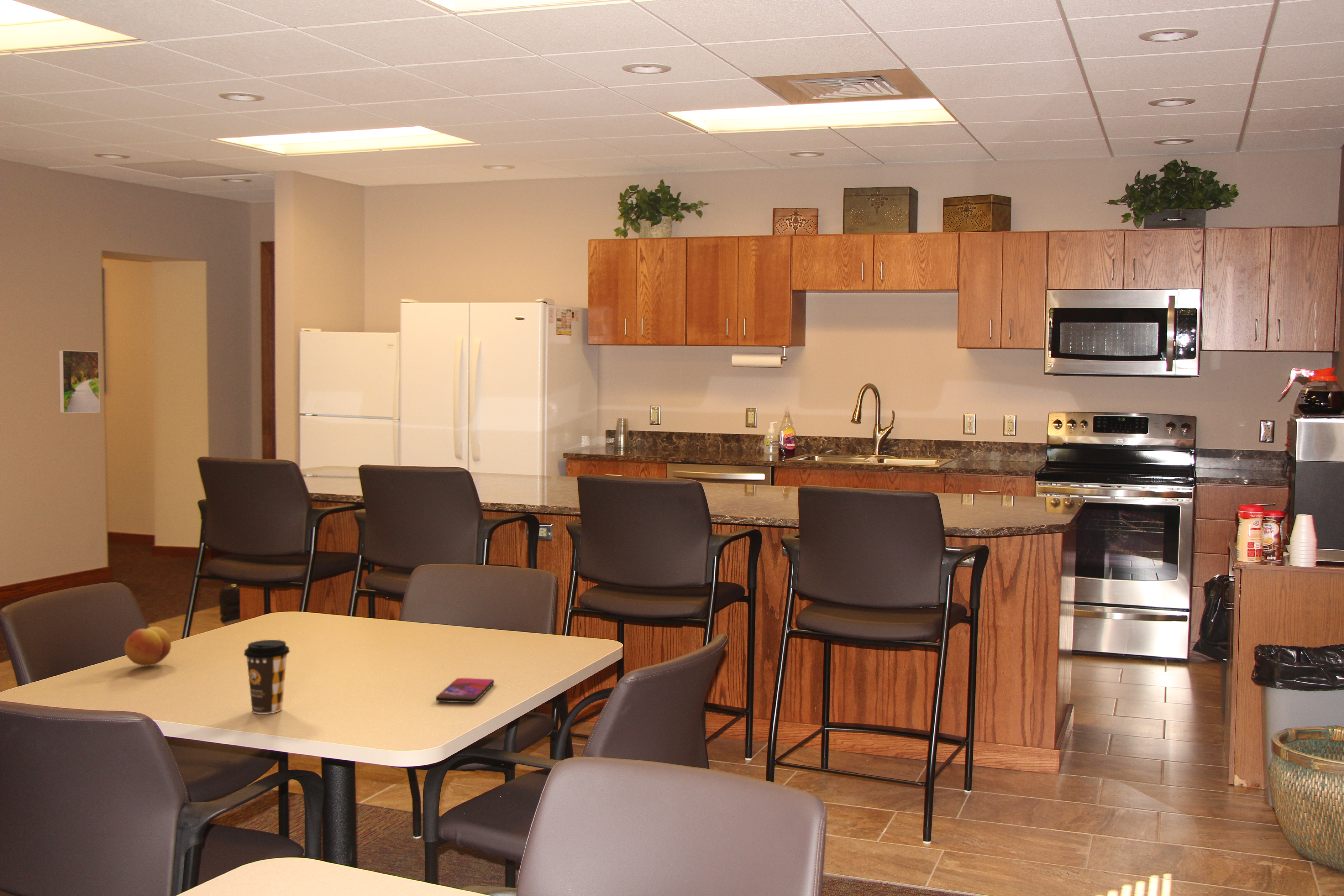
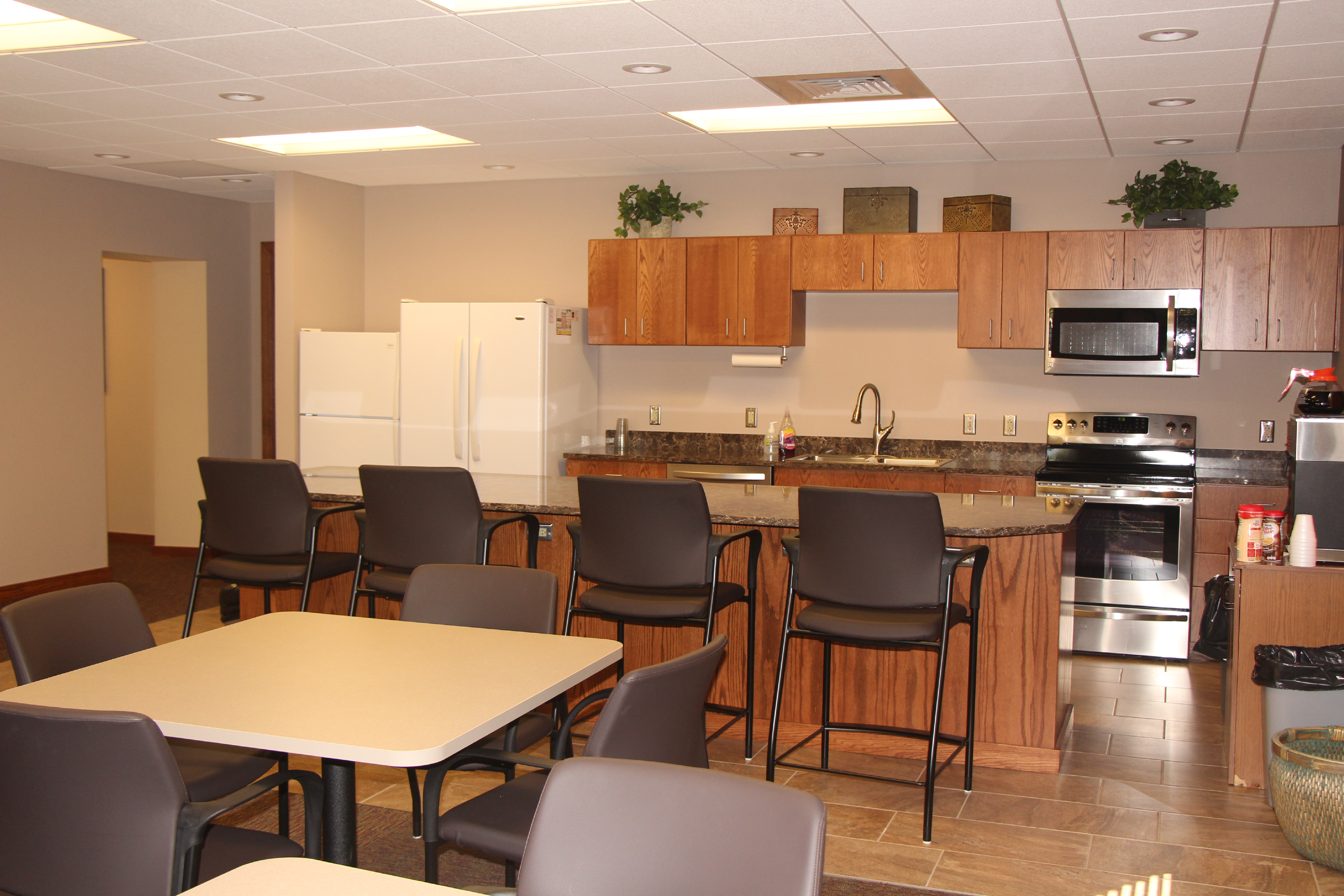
- fruit [124,627,172,666]
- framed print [58,350,100,413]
- smartphone [435,677,494,703]
- coffee cup [243,639,290,714]
